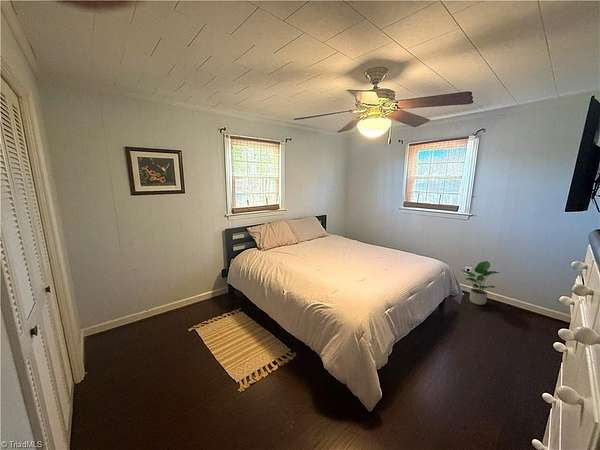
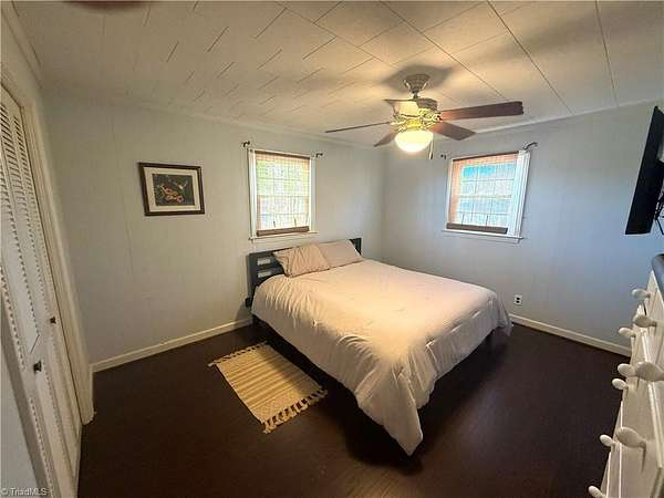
- potted plant [461,260,500,306]
